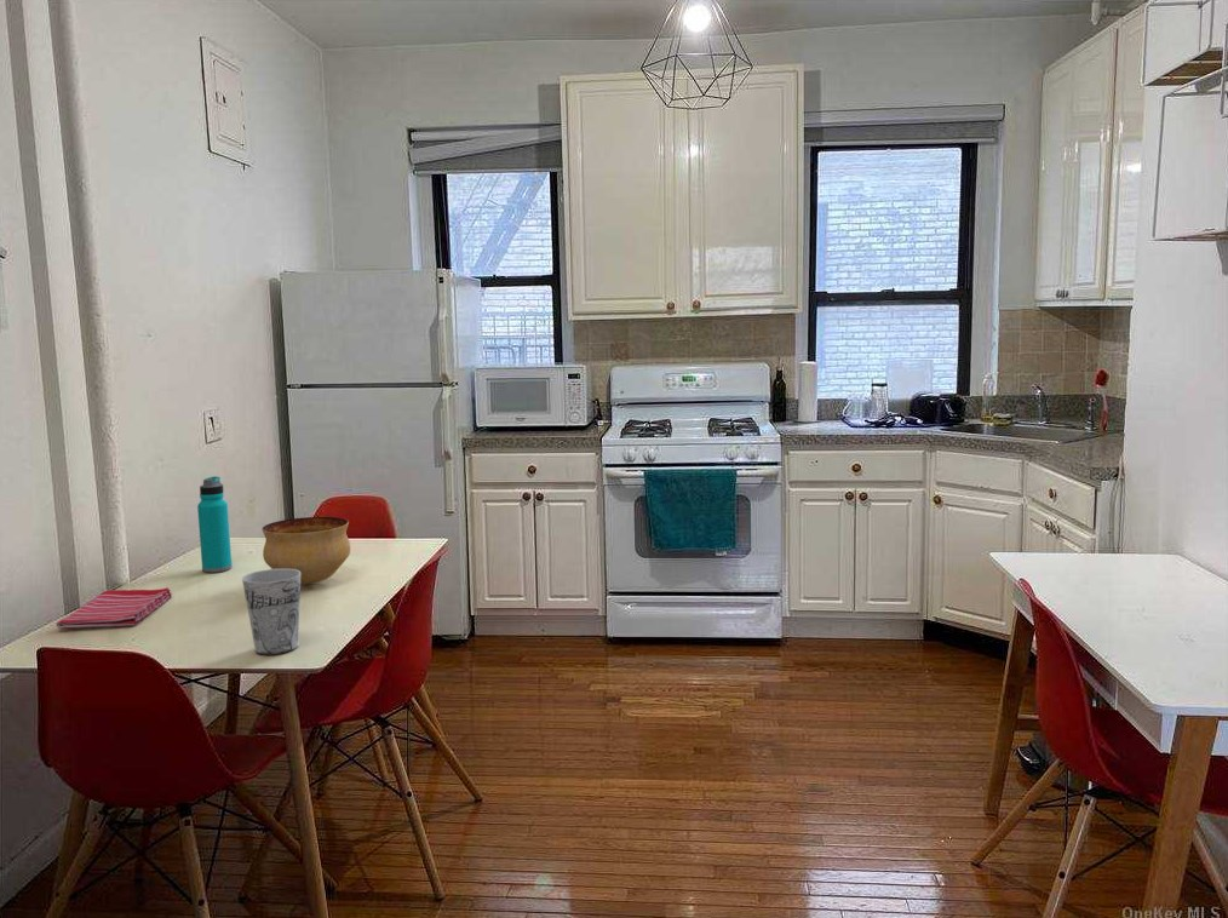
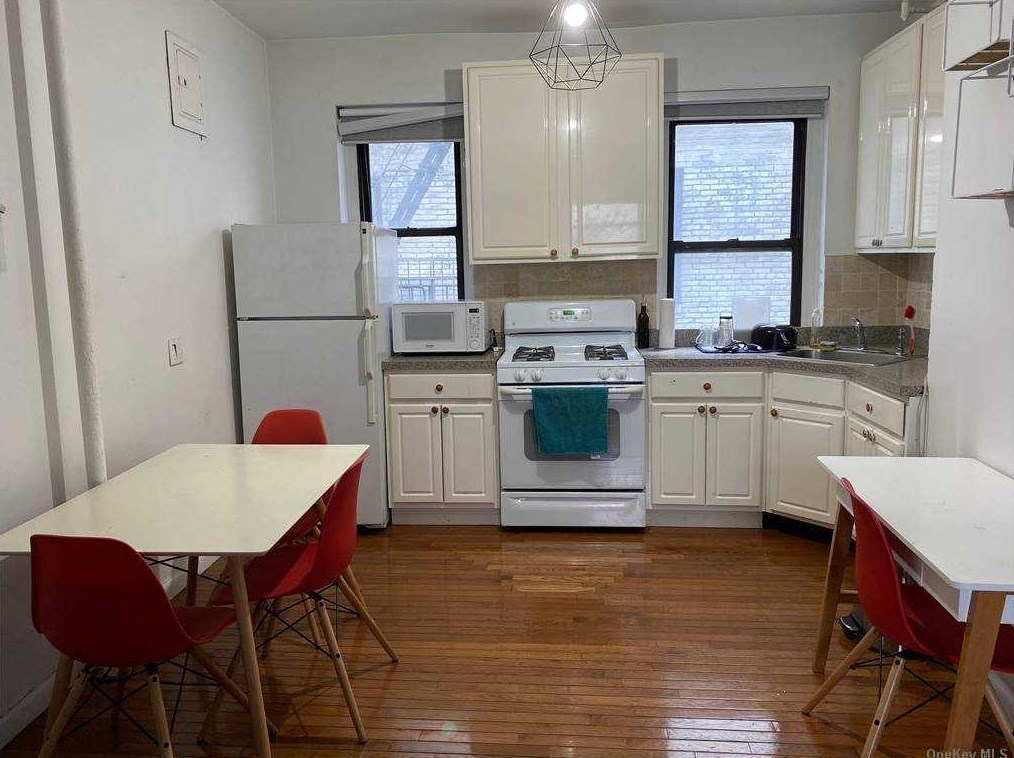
- cup [241,568,302,656]
- bowl [260,516,351,585]
- dish towel [54,586,173,630]
- water bottle [196,475,233,573]
